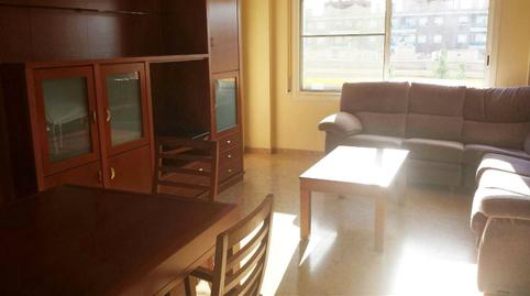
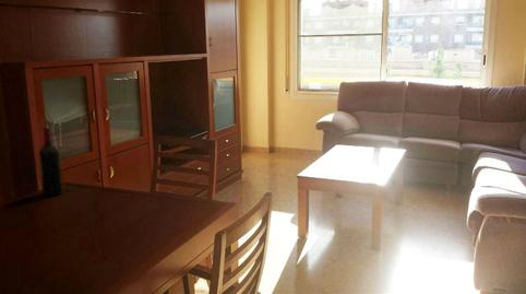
+ wine bottle [38,126,63,197]
